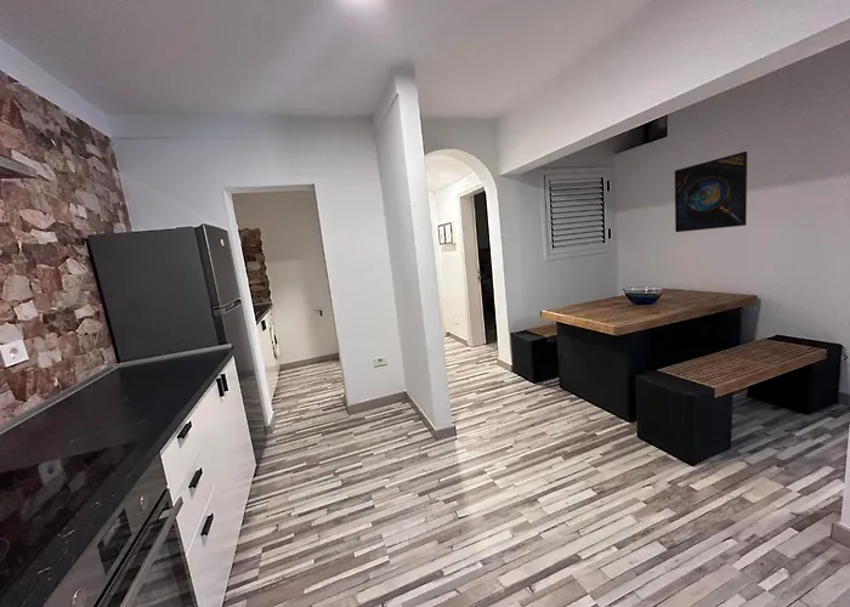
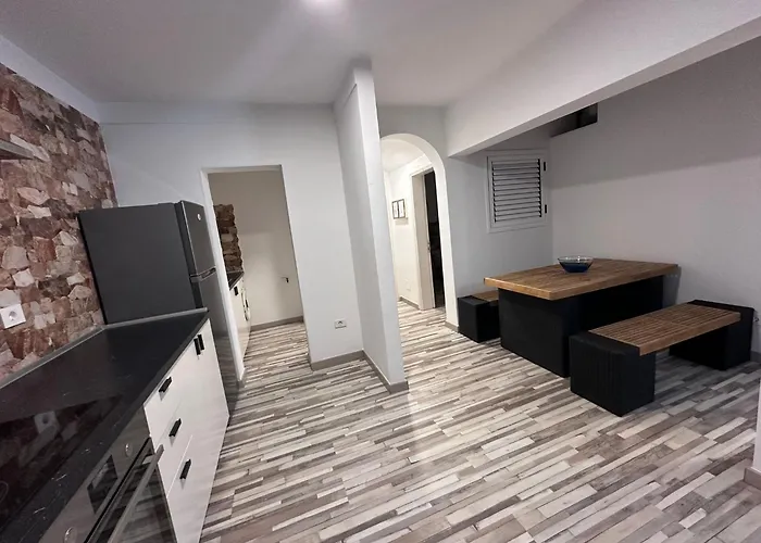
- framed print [674,151,748,233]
